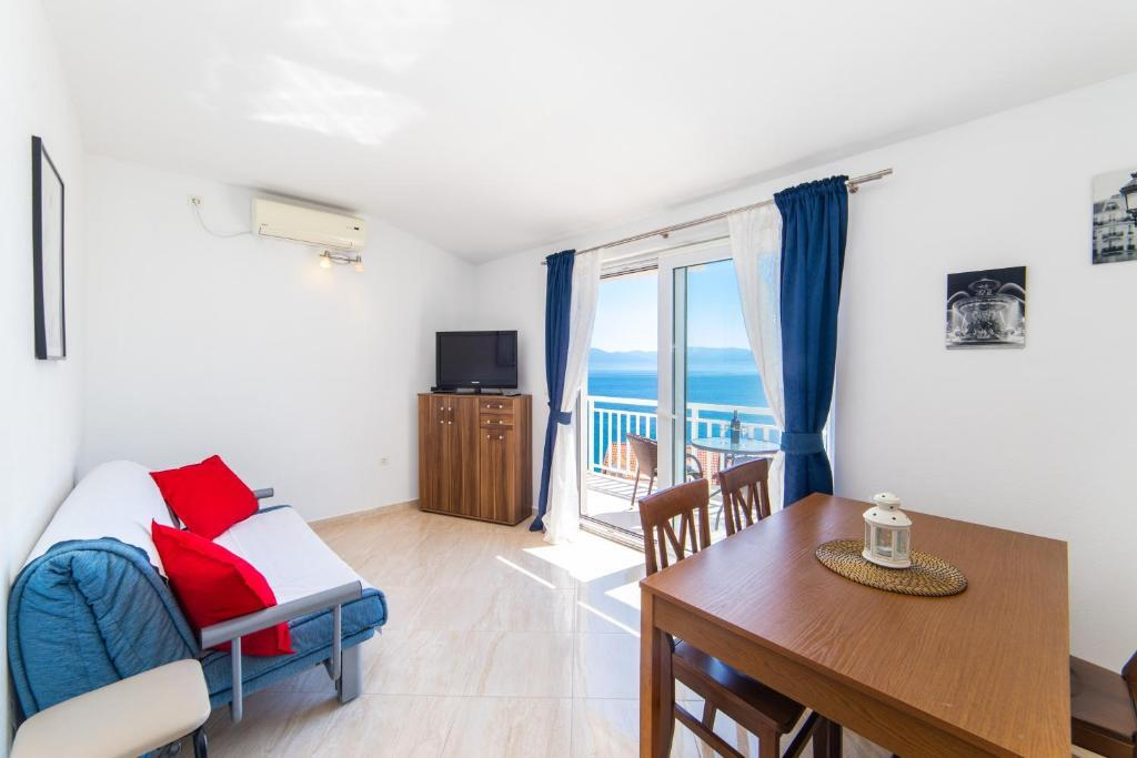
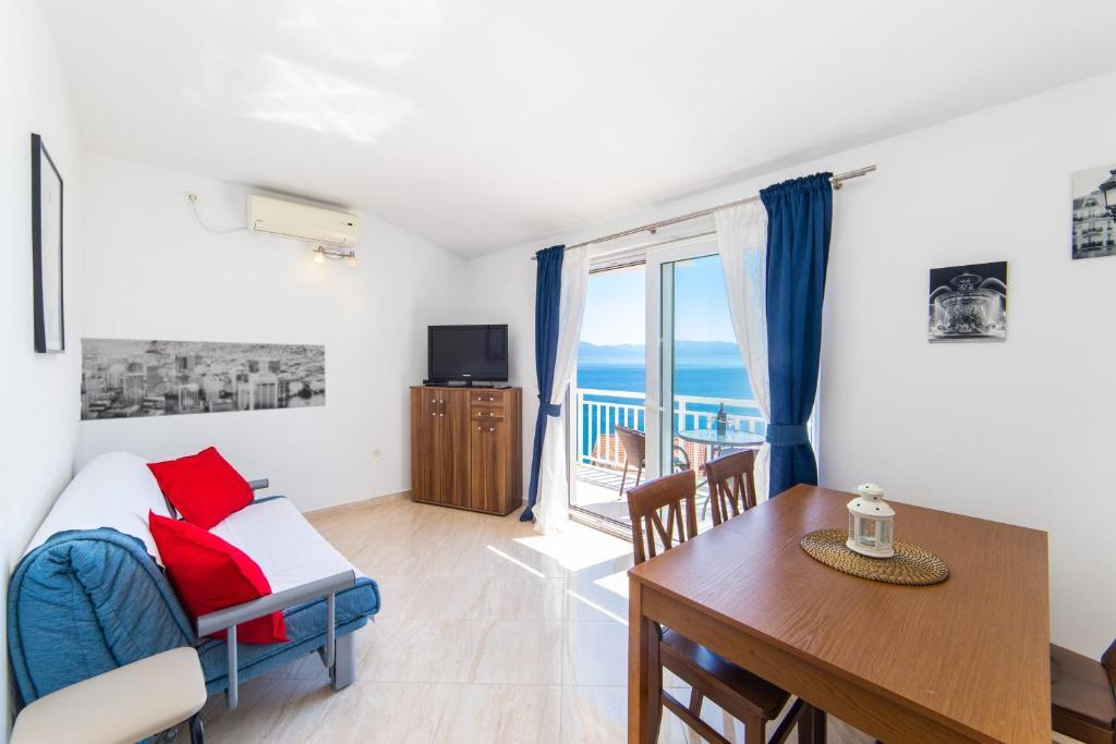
+ wall art [80,337,327,422]
